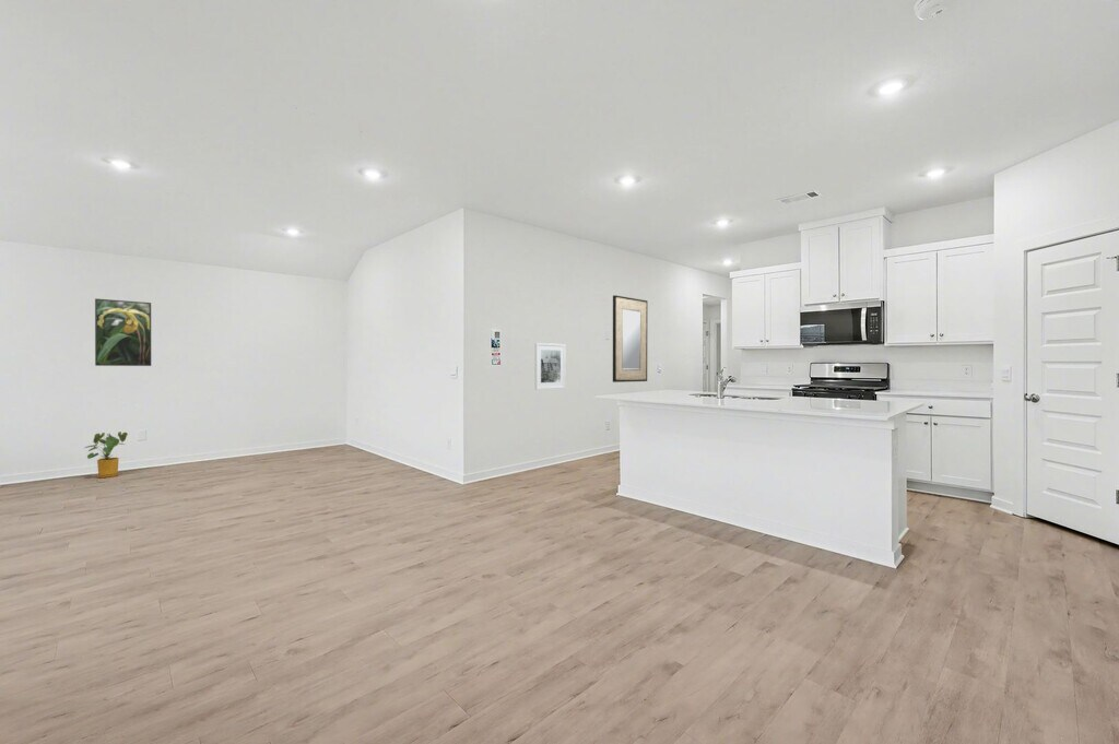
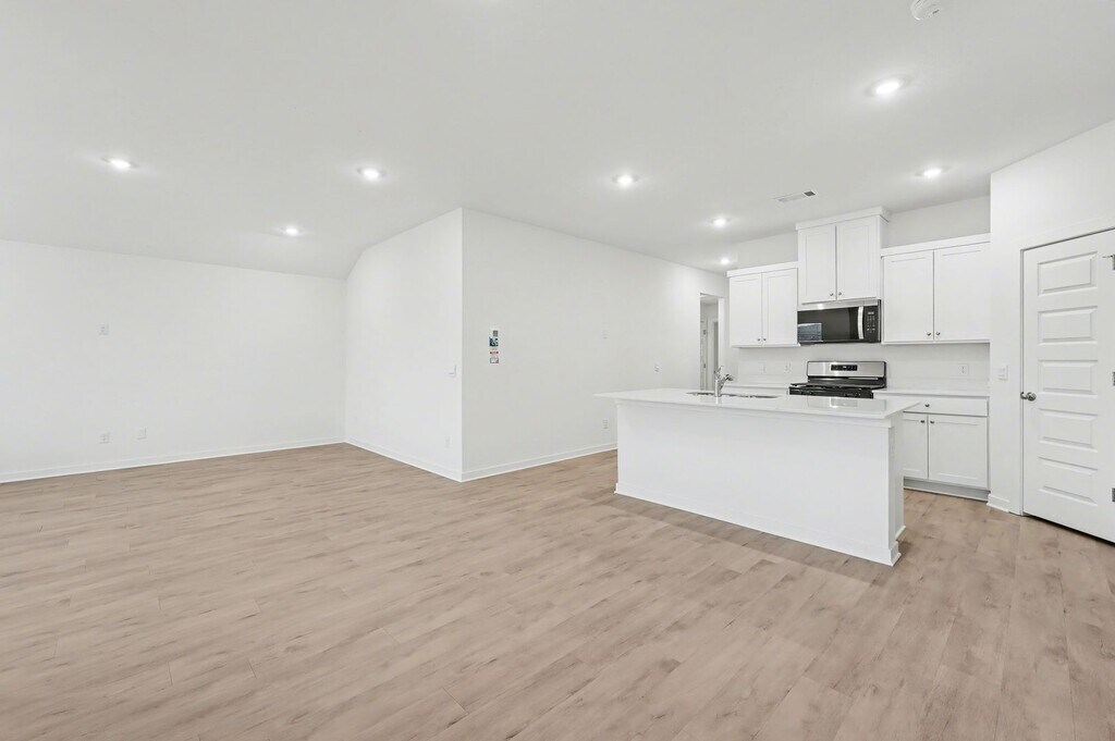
- house plant [84,430,129,479]
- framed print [94,297,152,367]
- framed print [534,342,566,391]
- home mirror [612,294,648,383]
